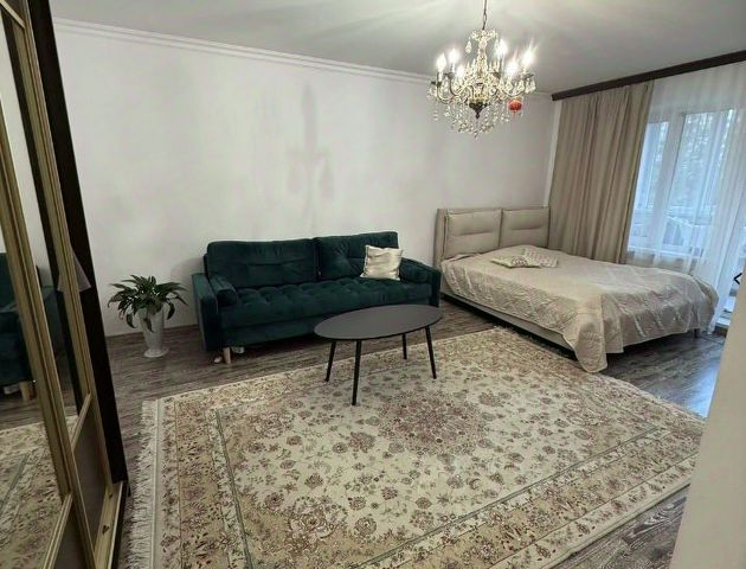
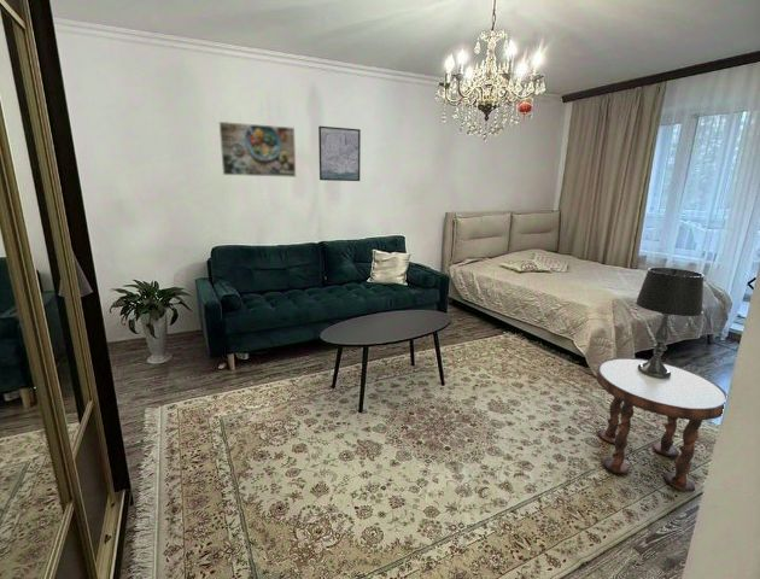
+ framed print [218,121,297,179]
+ side table [595,357,729,493]
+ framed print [317,125,362,182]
+ table lamp [635,267,705,379]
